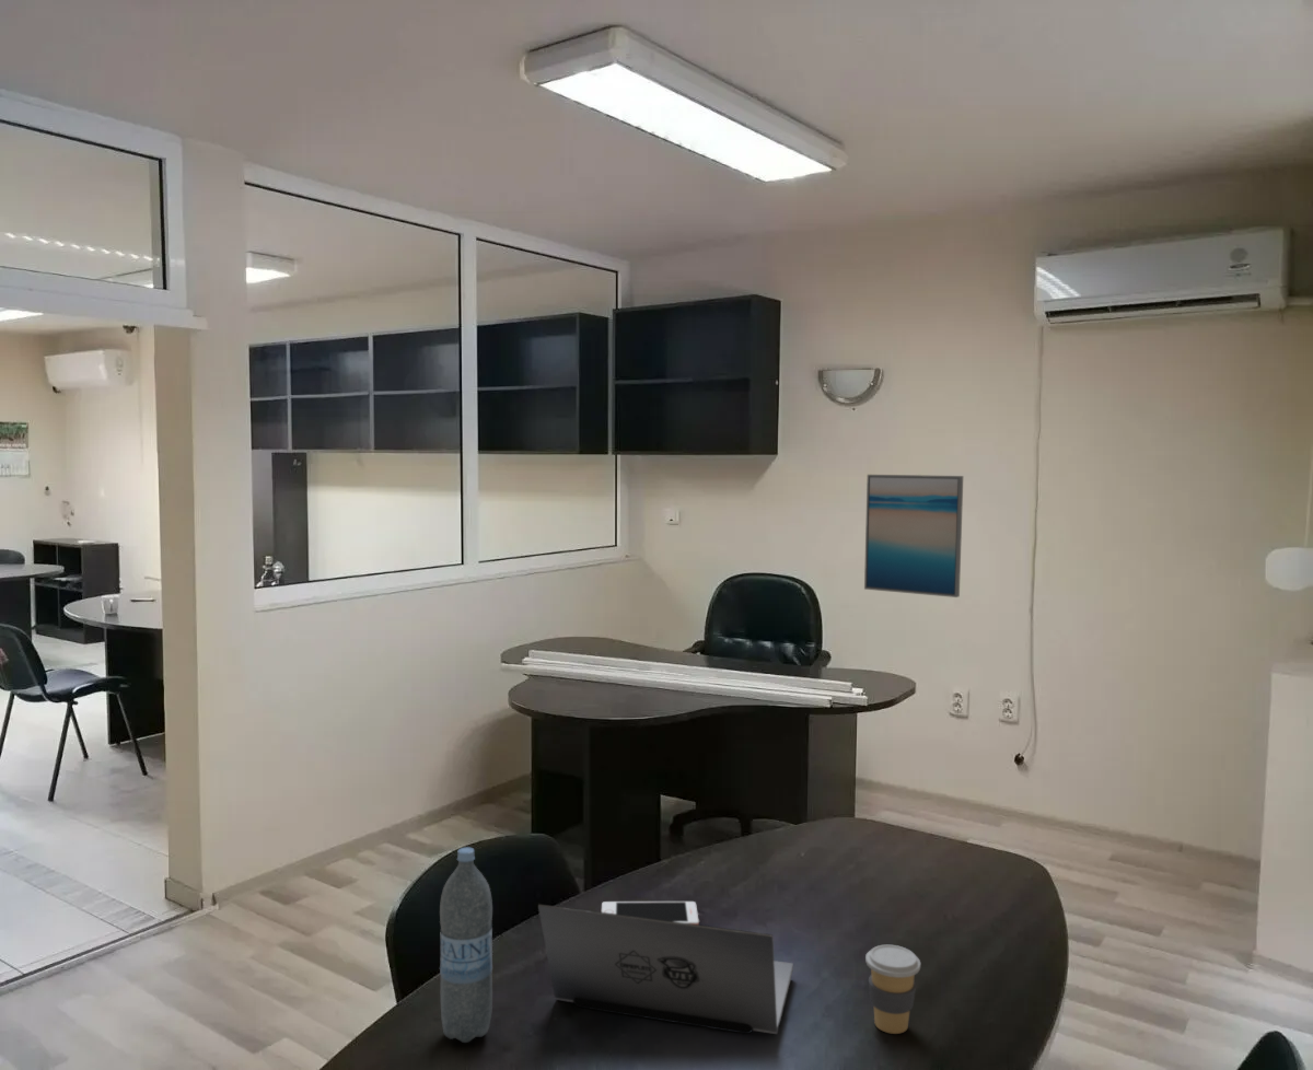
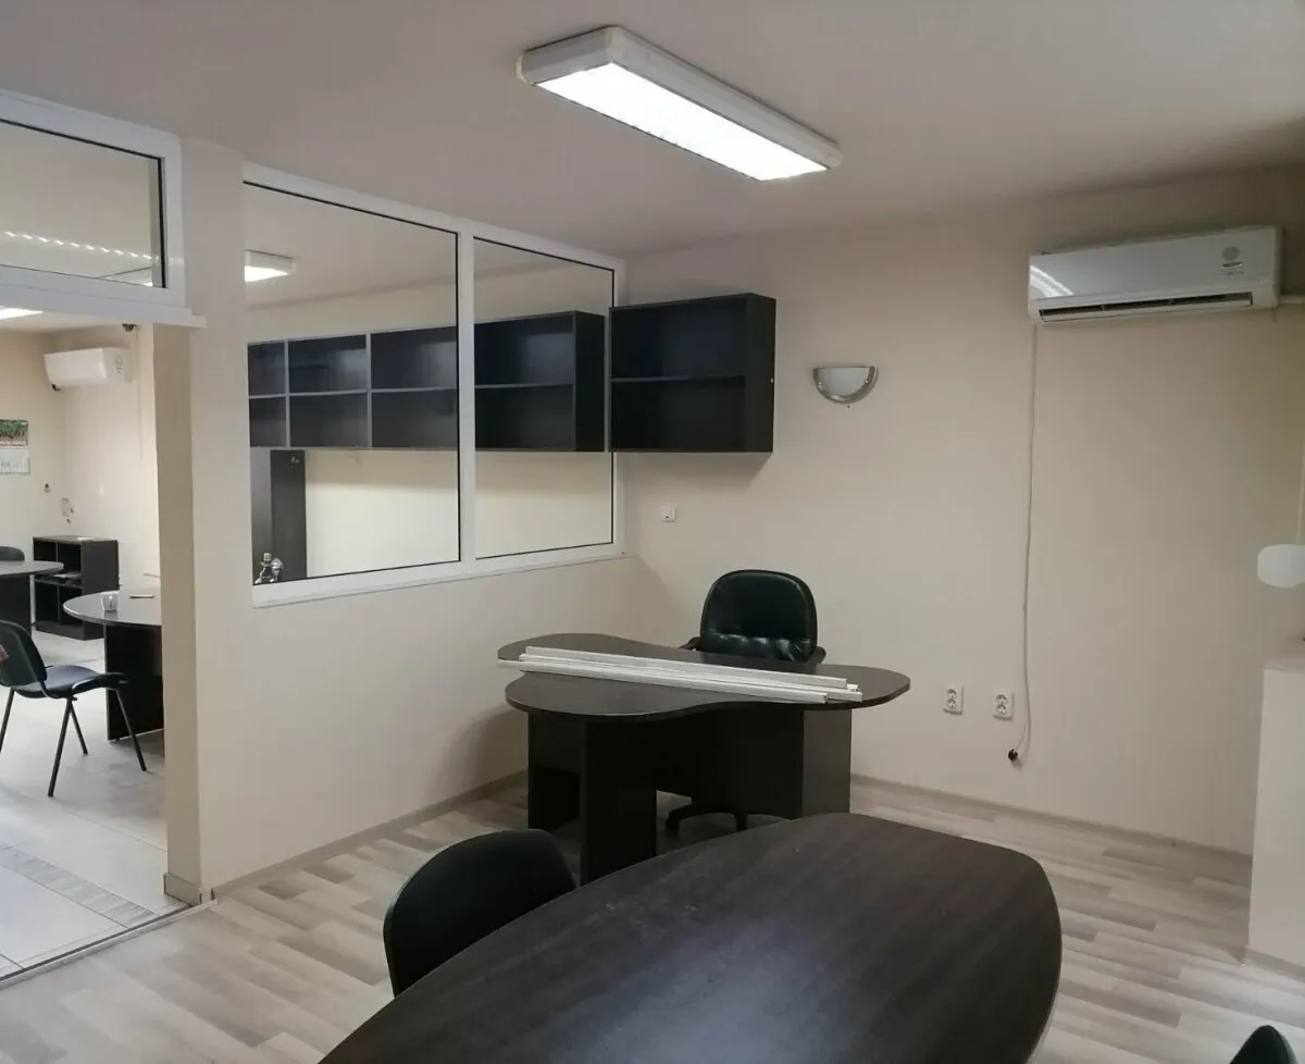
- laptop [537,903,794,1035]
- coffee cup [864,944,921,1035]
- water bottle [439,846,493,1044]
- wall art [863,474,964,598]
- cell phone [601,900,700,924]
